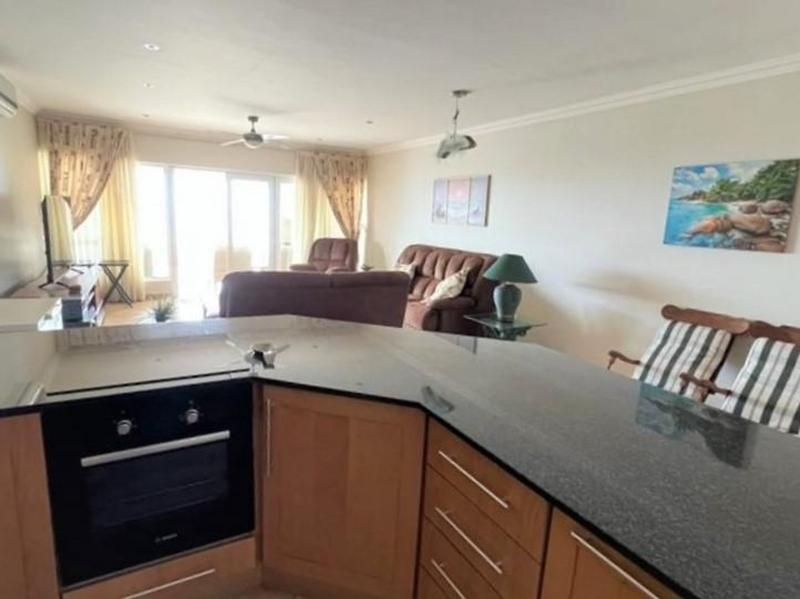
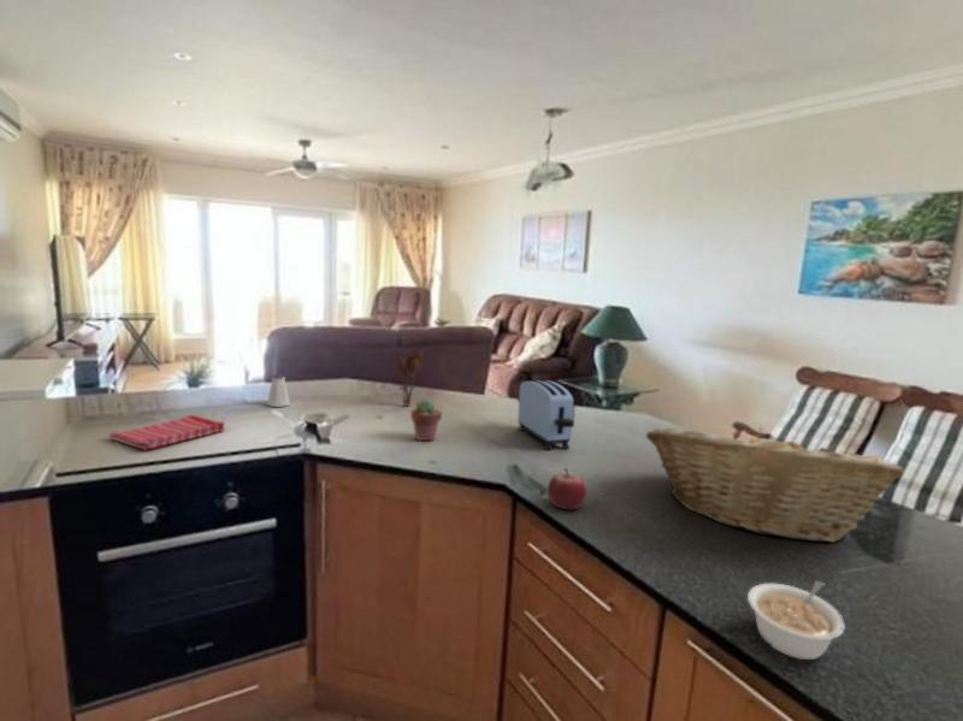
+ fruit [547,467,587,512]
+ legume [746,580,846,661]
+ potted succulent [409,397,443,443]
+ toaster [516,379,575,451]
+ saltshaker [266,373,291,408]
+ dish towel [108,414,226,451]
+ utensil holder [396,349,424,408]
+ fruit basket [645,427,905,543]
